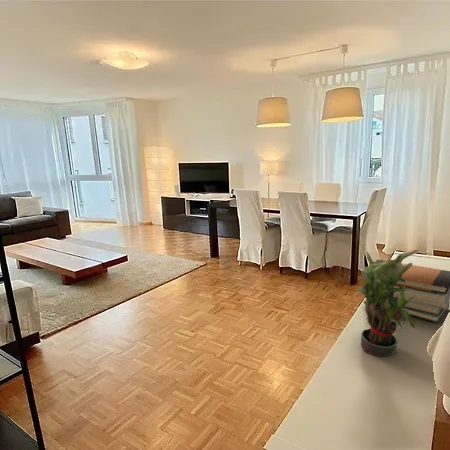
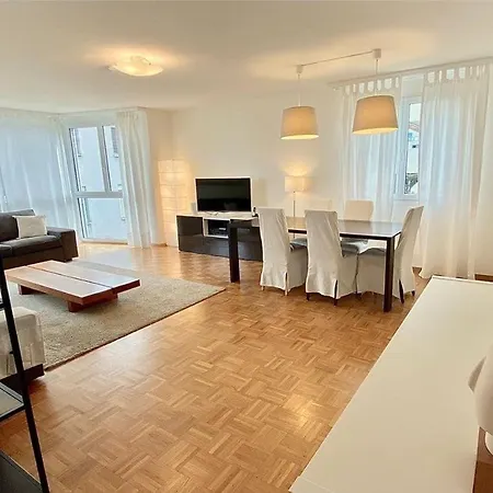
- potted plant [357,249,418,357]
- book stack [362,259,450,324]
